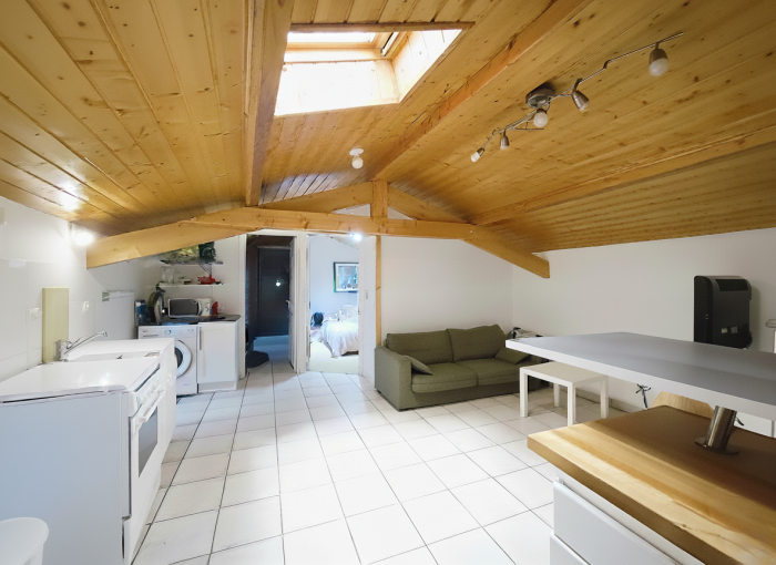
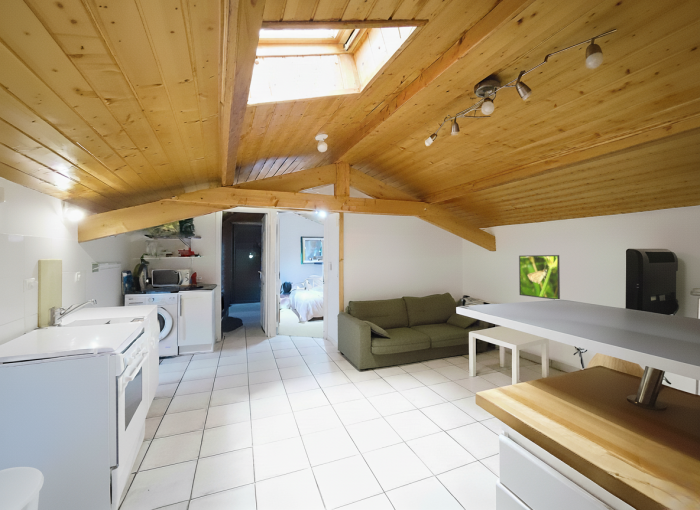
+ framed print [518,254,561,300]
